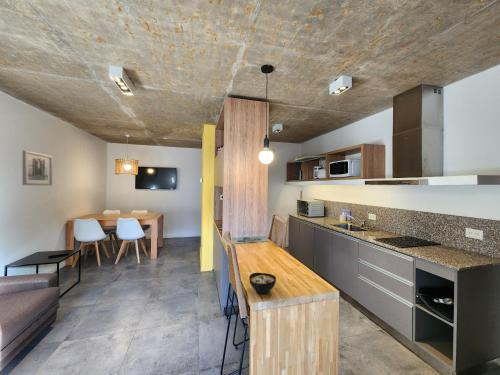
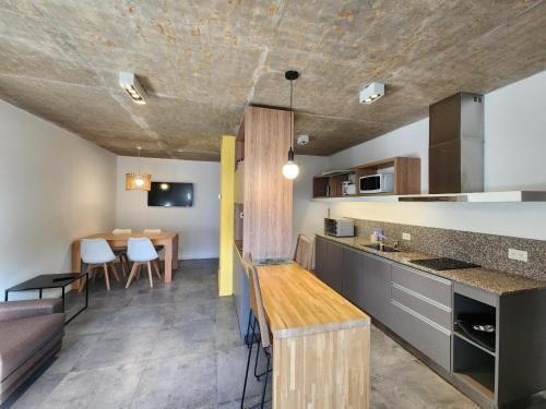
- wall art [22,149,53,186]
- bowl [248,272,277,295]
